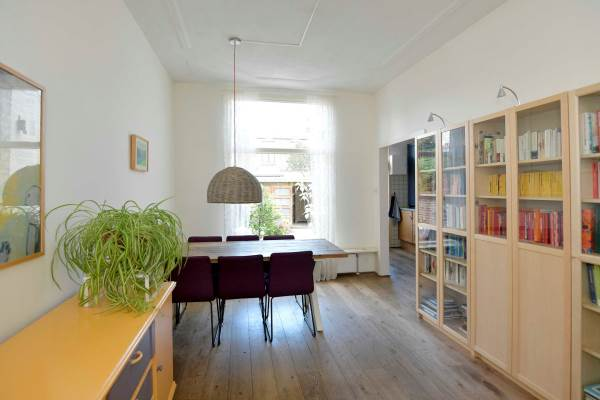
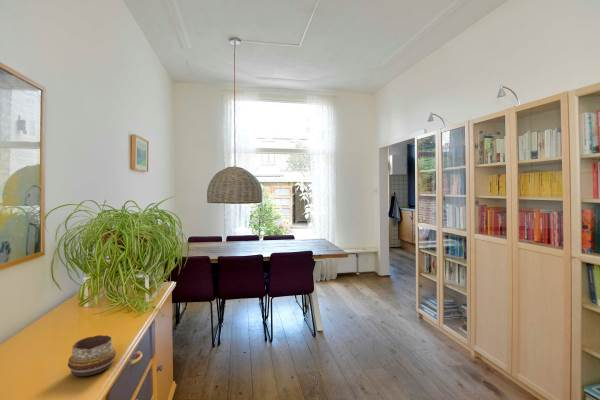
+ decorative bowl [67,334,117,377]
